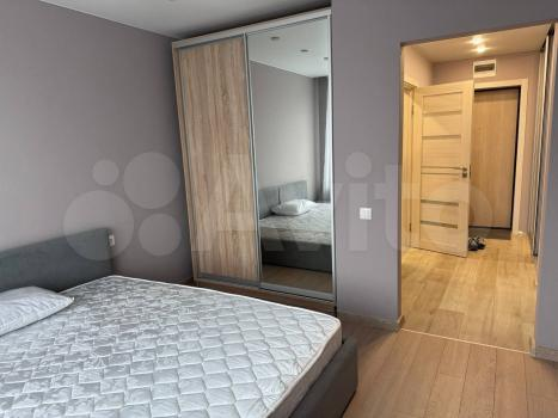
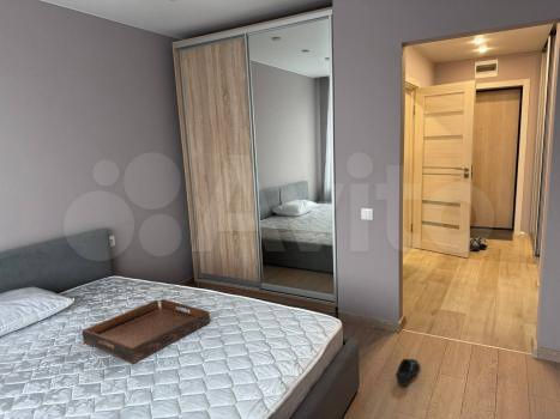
+ shoe [395,358,421,388]
+ serving tray [82,298,211,365]
